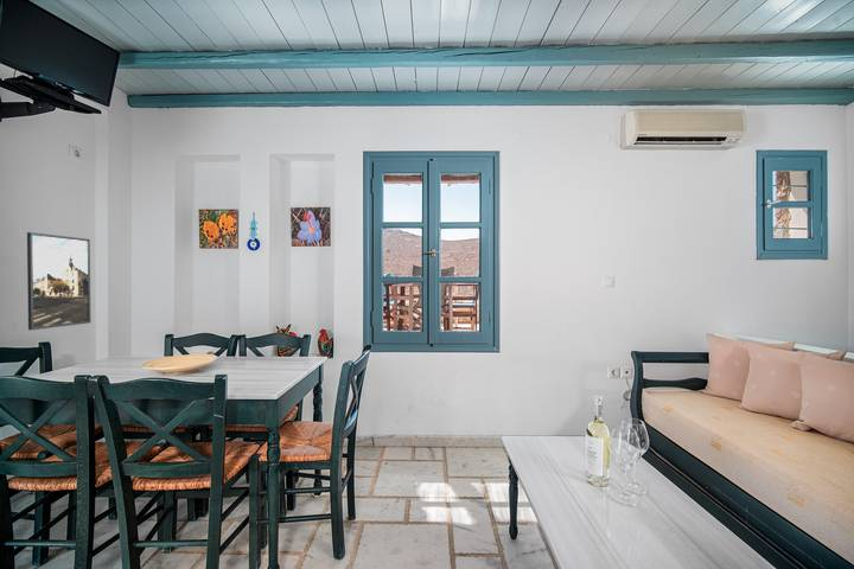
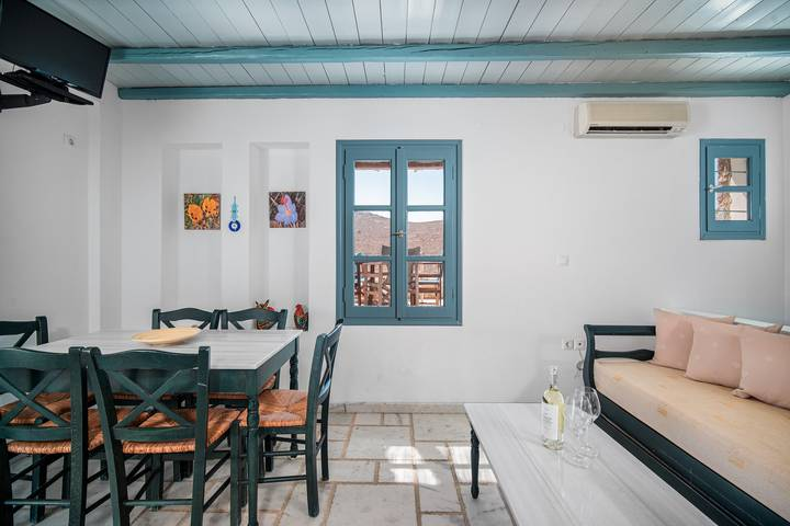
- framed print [26,231,91,331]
